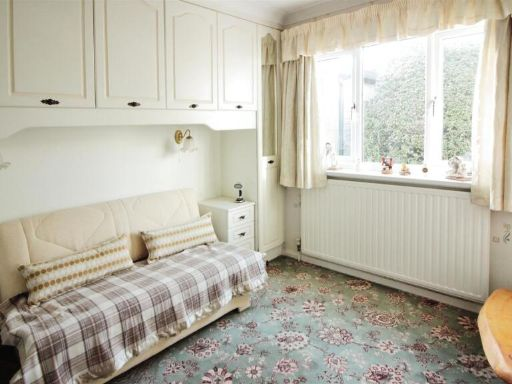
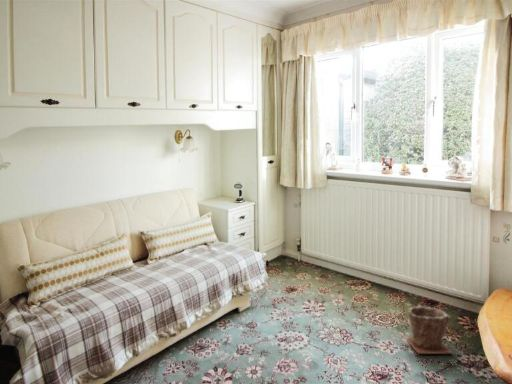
+ plant pot [405,305,454,355]
